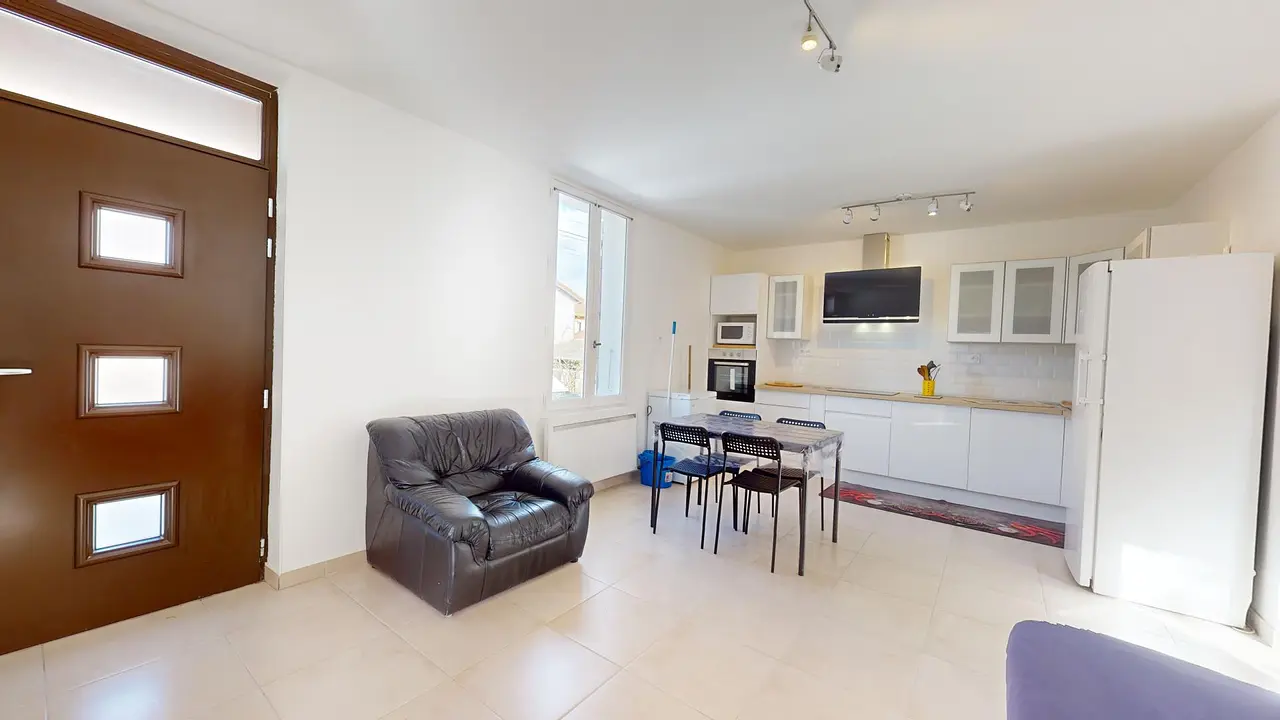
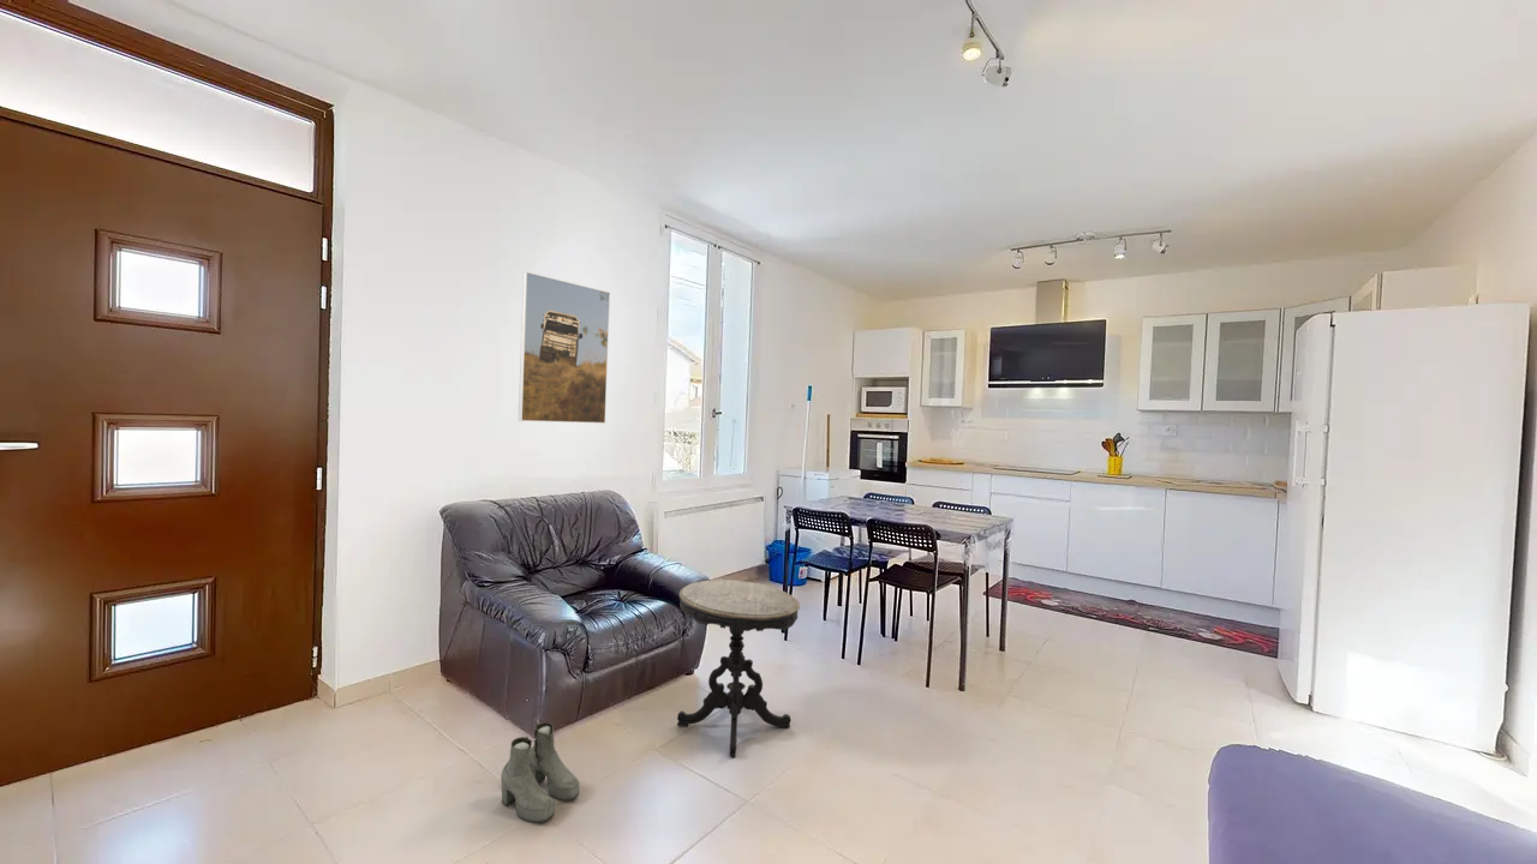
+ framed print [518,271,611,425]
+ boots [500,721,581,823]
+ side table [676,578,801,758]
